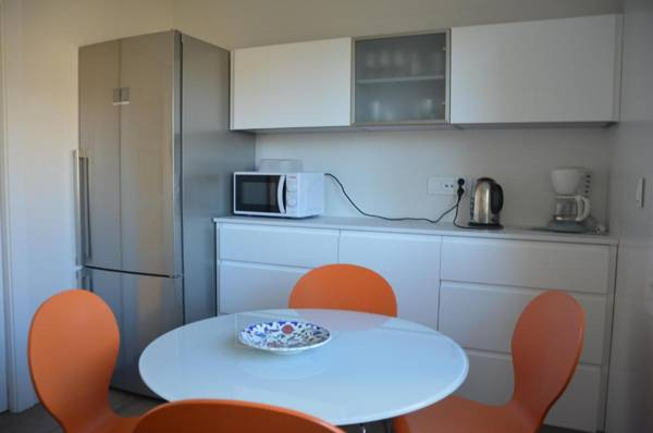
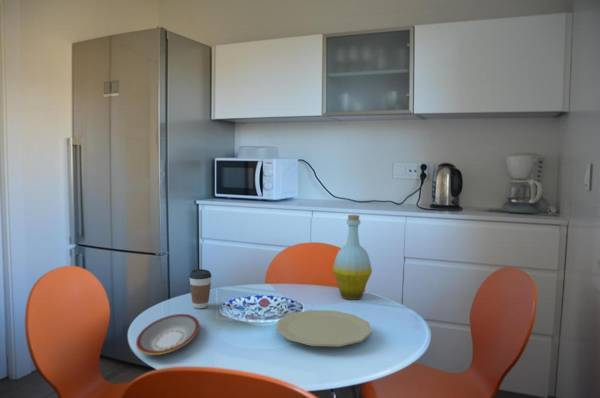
+ plate [275,309,373,347]
+ plate [135,313,200,356]
+ bottle [332,214,373,301]
+ coffee cup [188,268,213,309]
